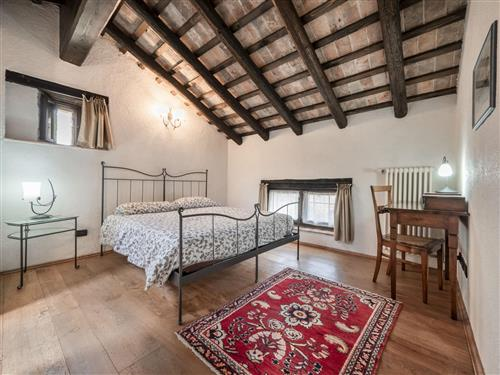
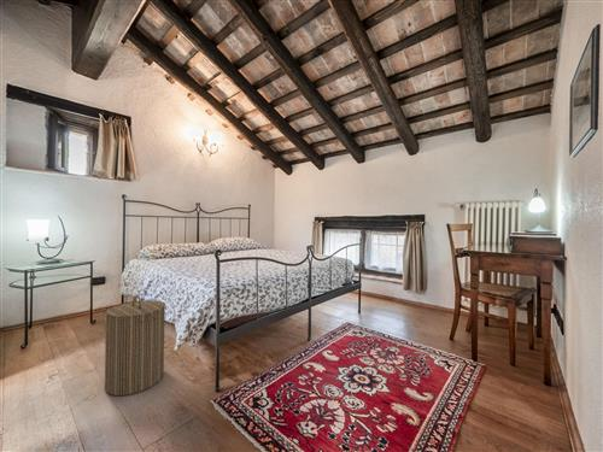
+ laundry hamper [104,294,166,397]
